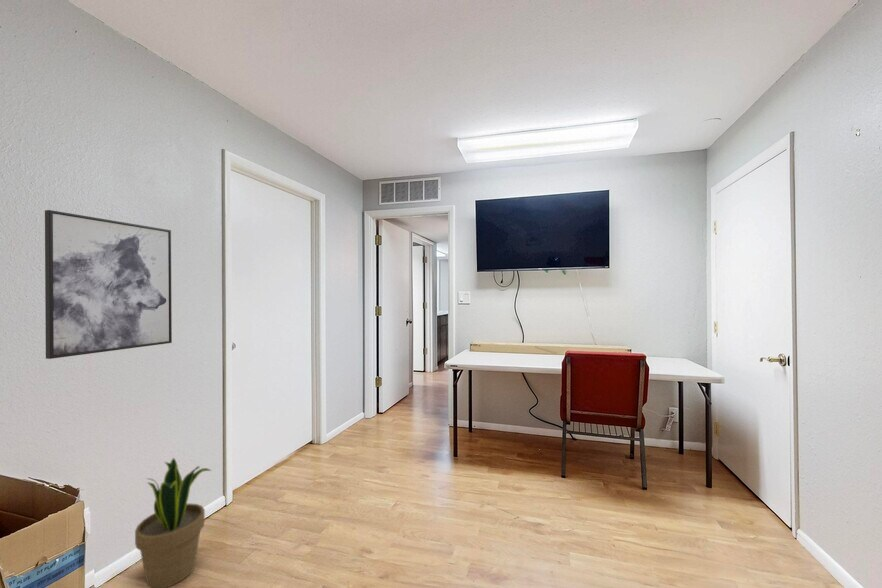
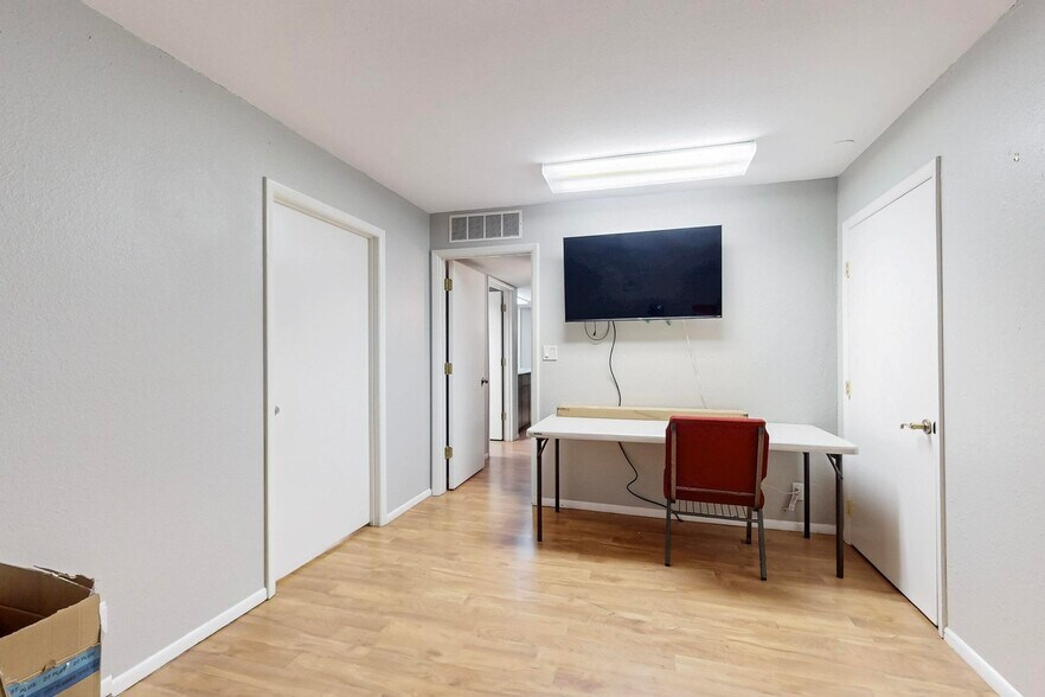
- potted plant [134,457,212,588]
- wall art [44,209,173,360]
